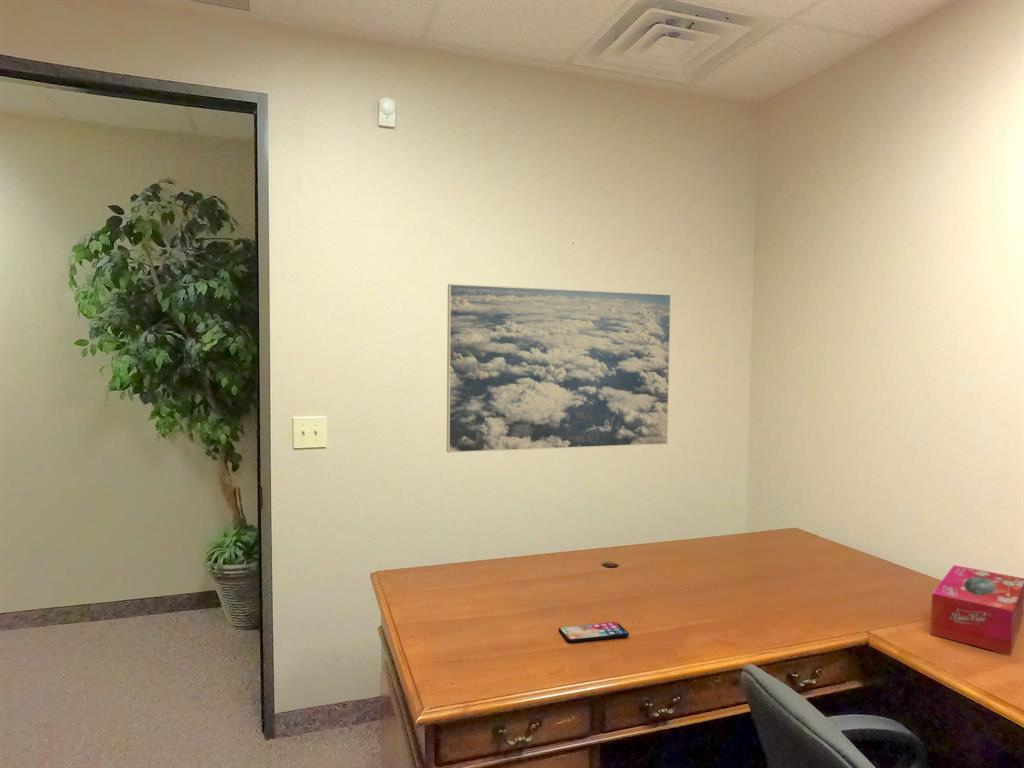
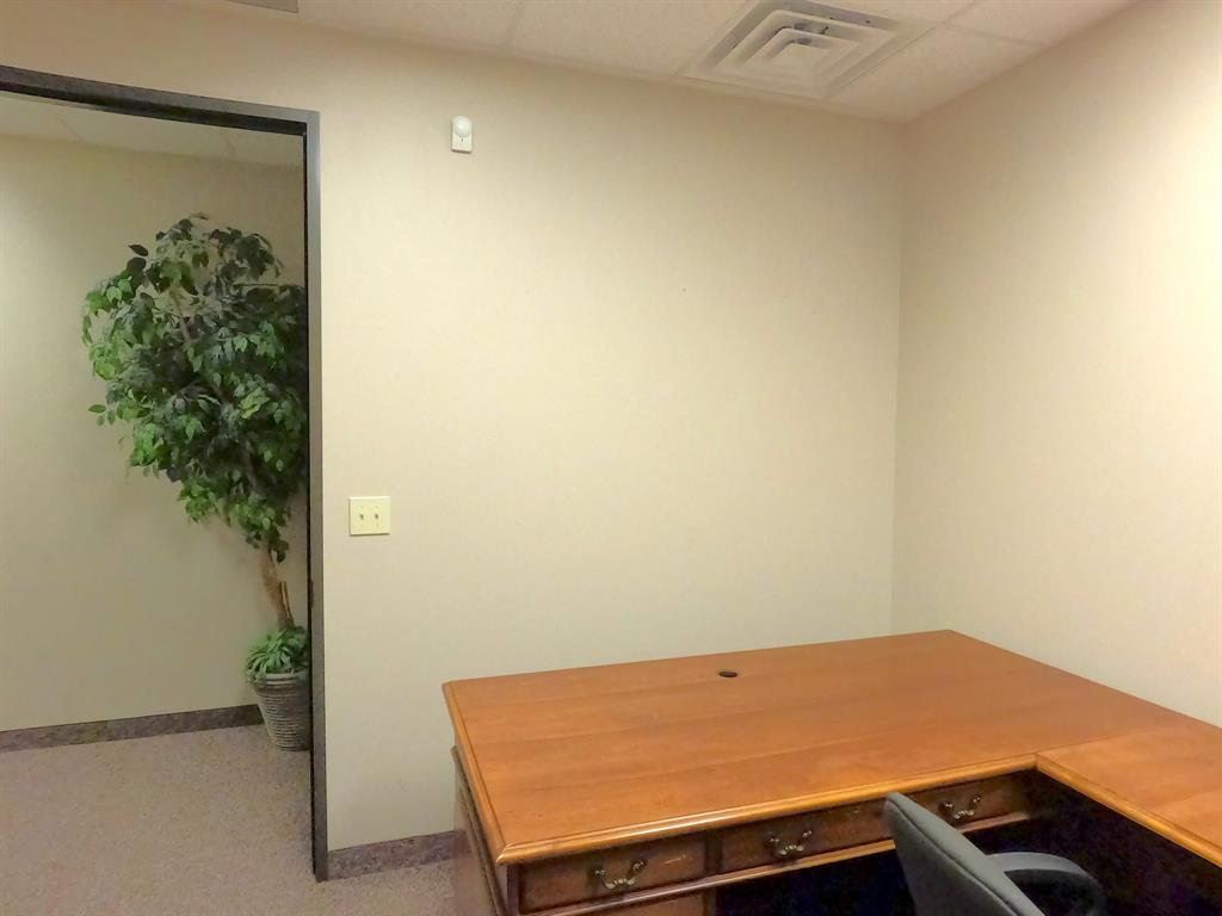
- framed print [446,283,672,454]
- tissue box [929,564,1024,656]
- smartphone [558,621,630,643]
